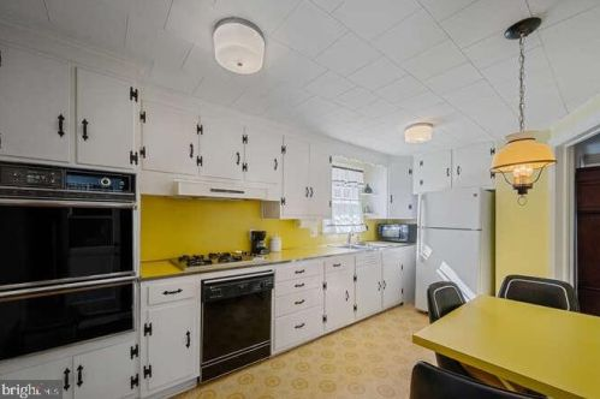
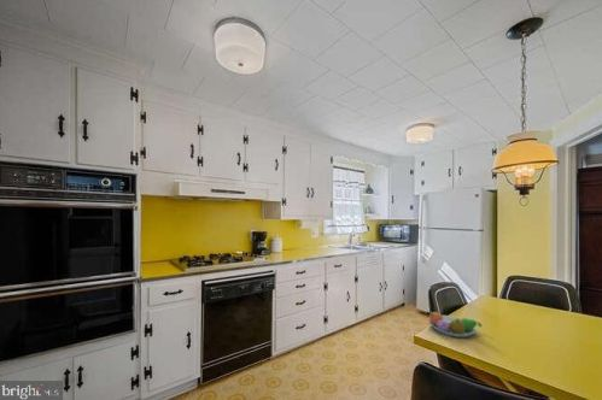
+ fruit bowl [427,311,483,339]
